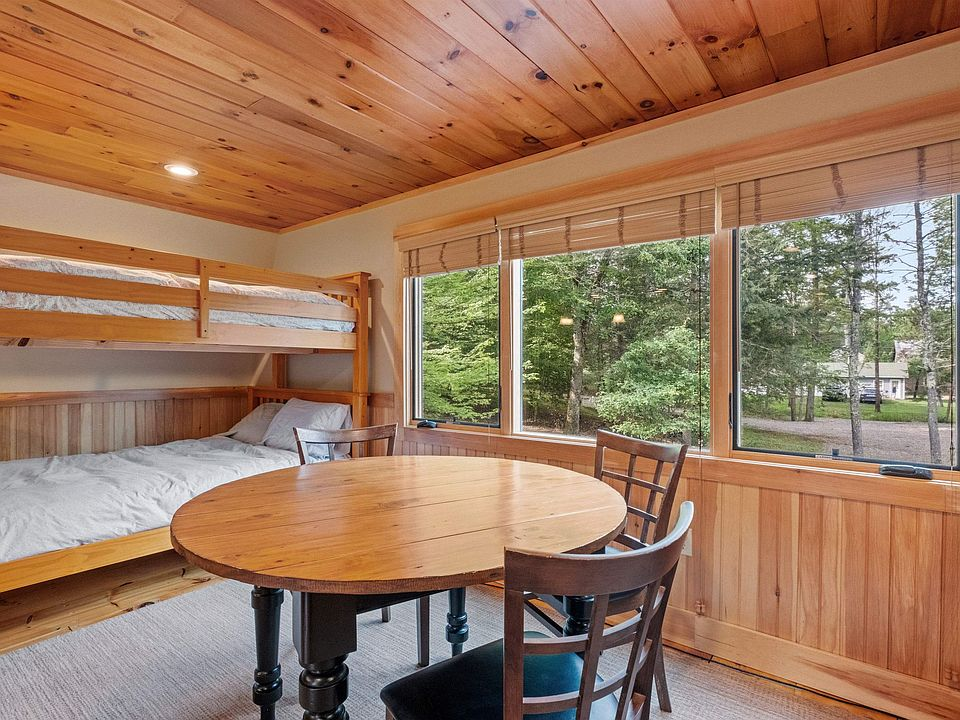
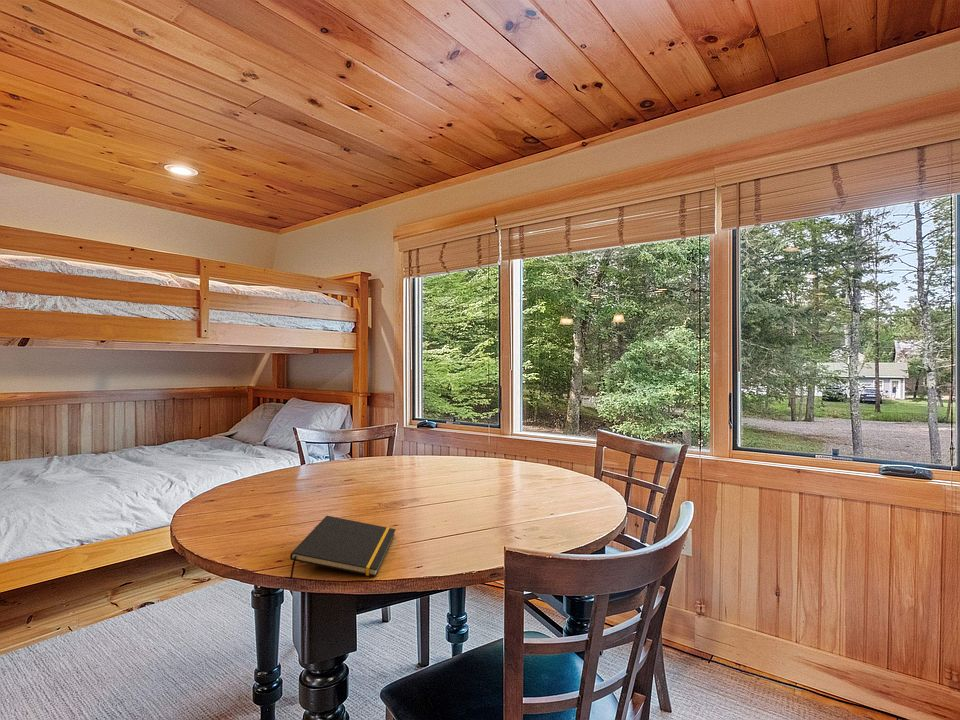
+ notepad [289,515,397,579]
